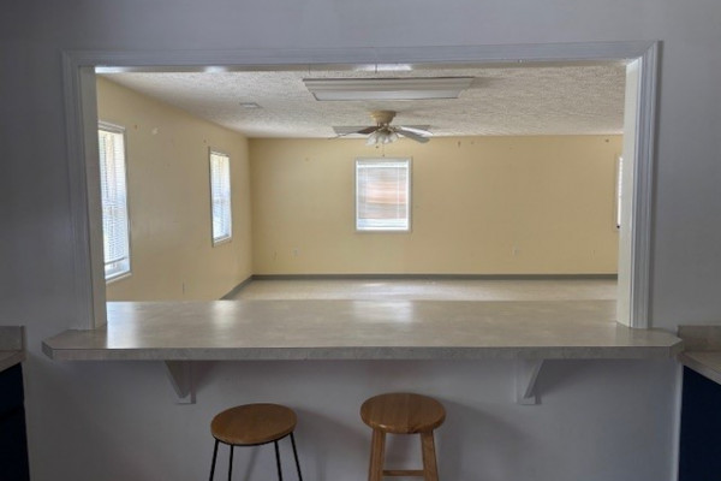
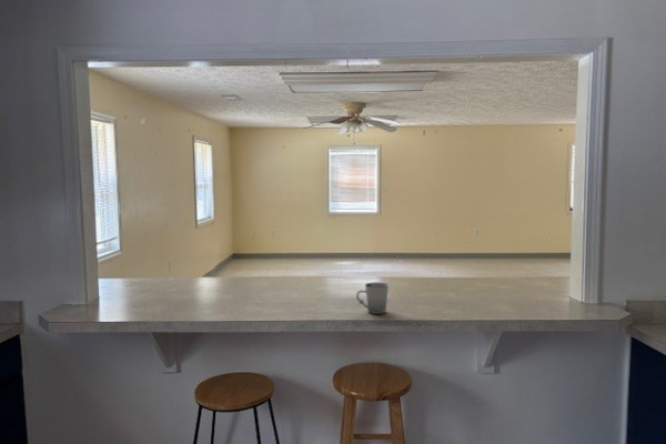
+ cup [355,281,390,315]
